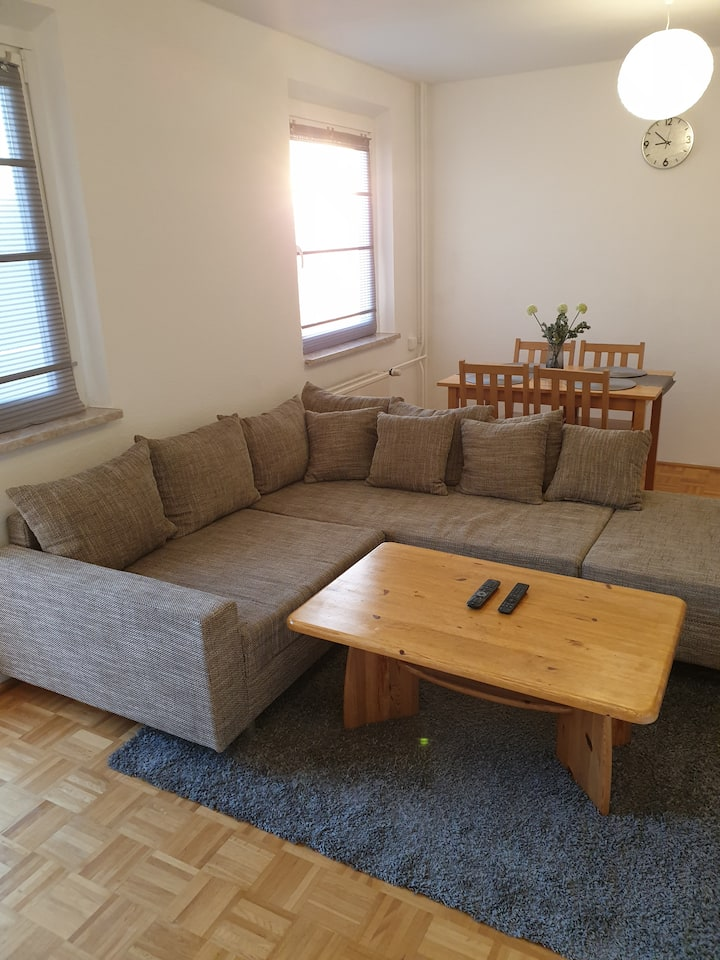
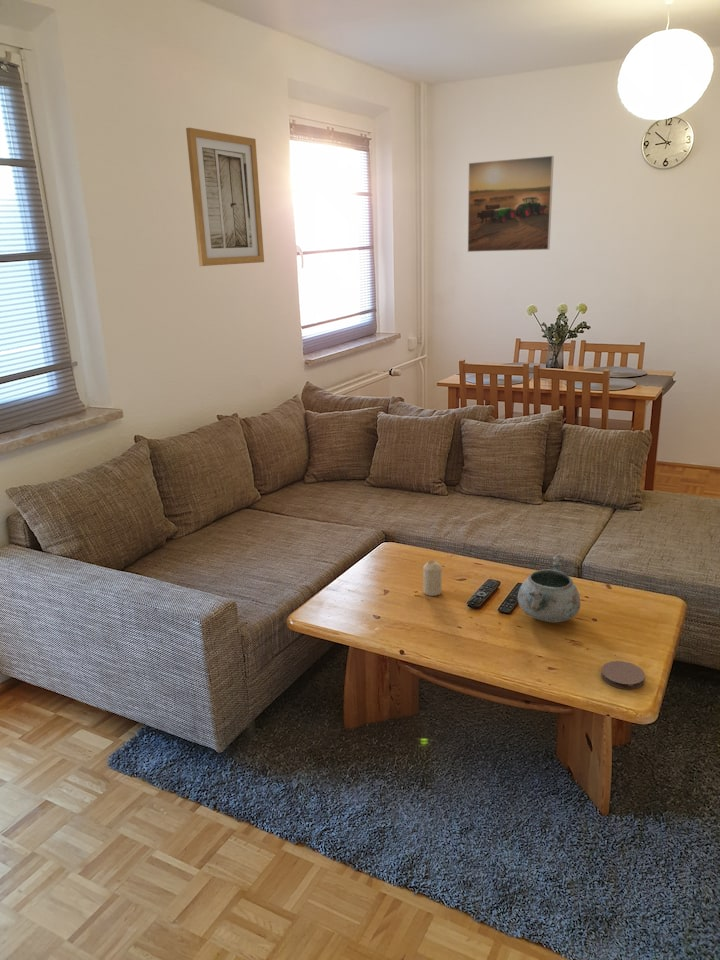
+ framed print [467,155,555,253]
+ coaster [600,660,646,690]
+ candle [422,560,443,597]
+ decorative bowl [517,553,581,624]
+ wall art [185,127,265,267]
